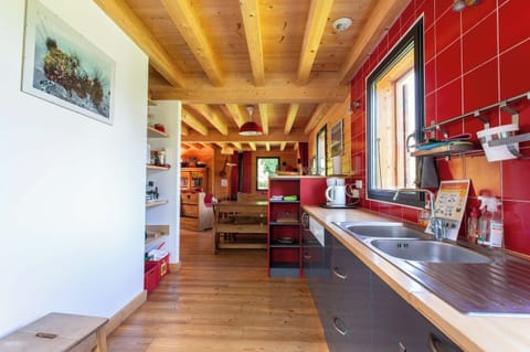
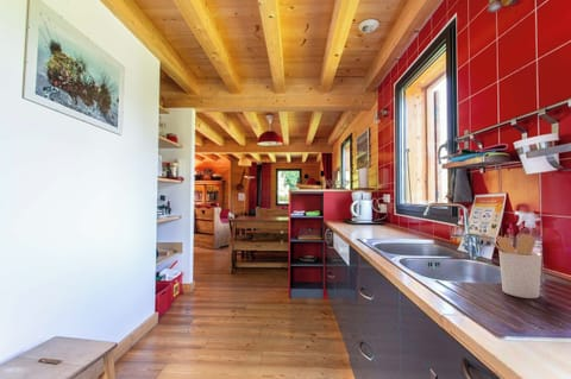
+ utensil holder [481,232,542,299]
